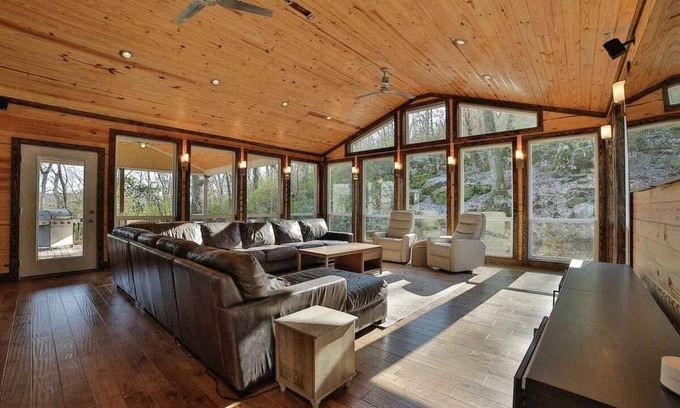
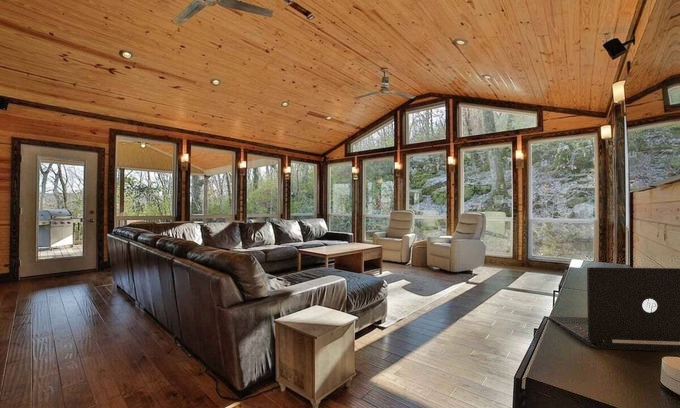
+ laptop [547,266,680,353]
